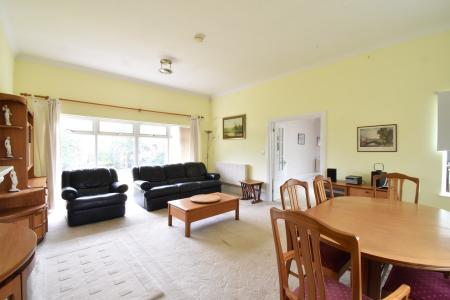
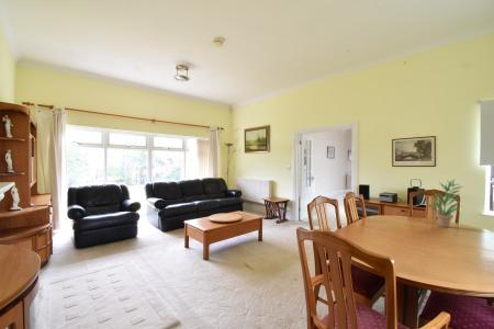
+ potted plant [426,179,462,228]
